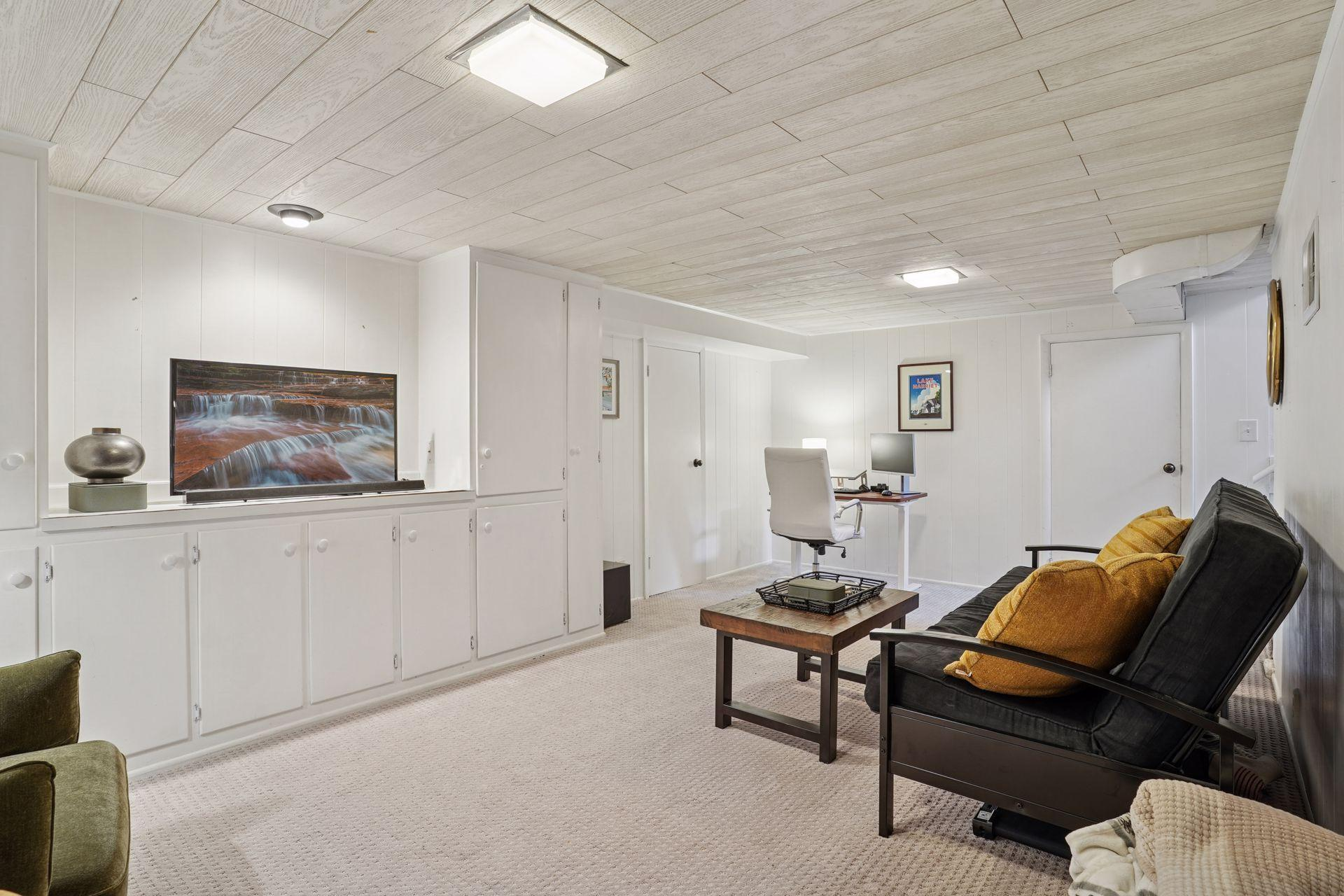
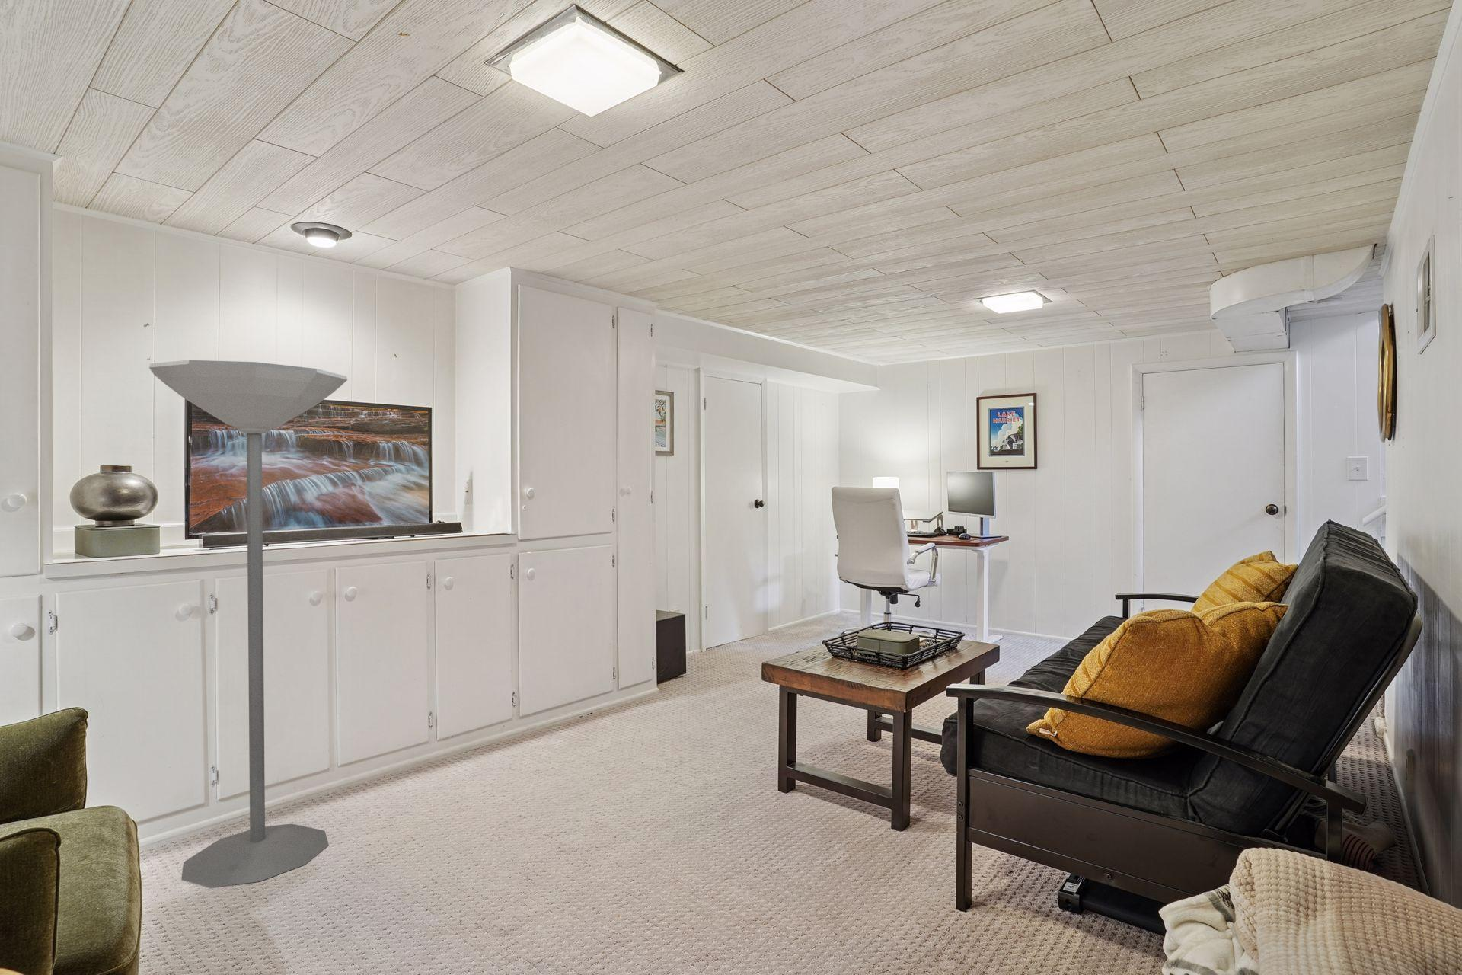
+ floor lamp [149,359,348,888]
